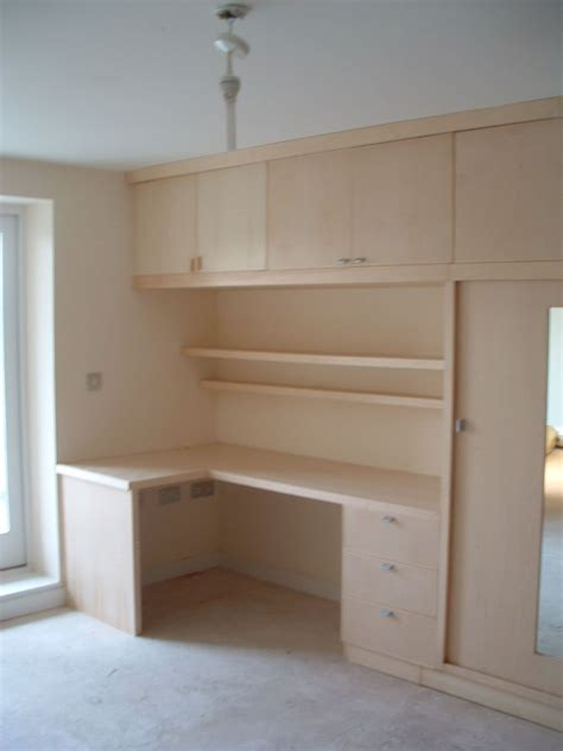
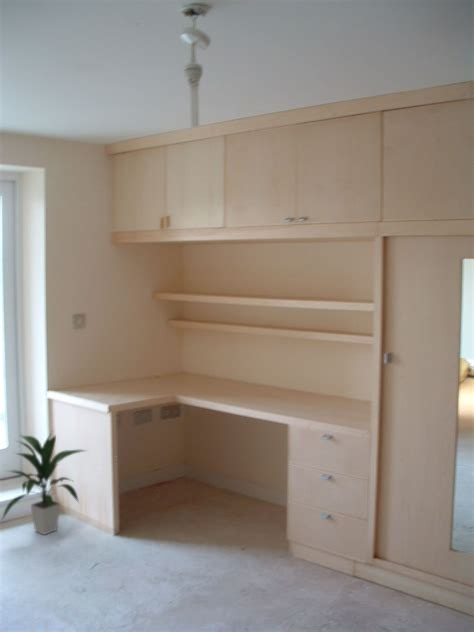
+ indoor plant [1,429,89,536]
